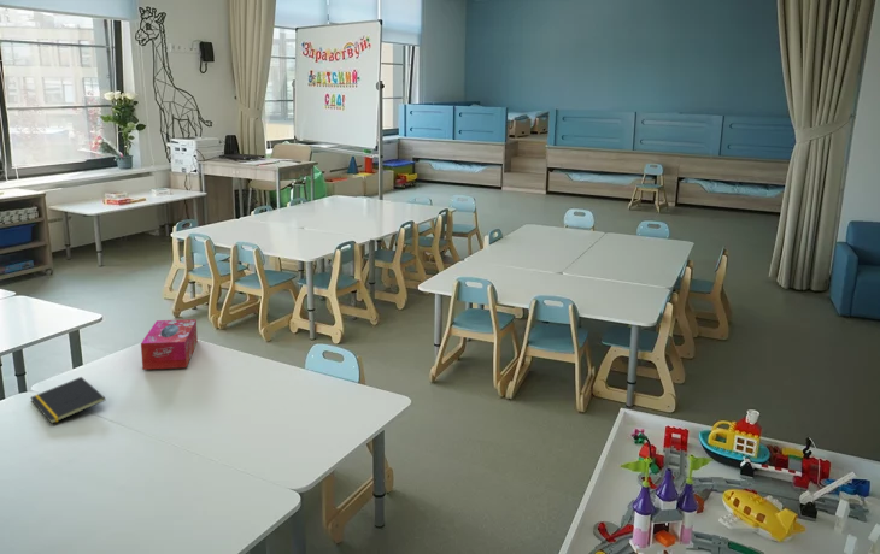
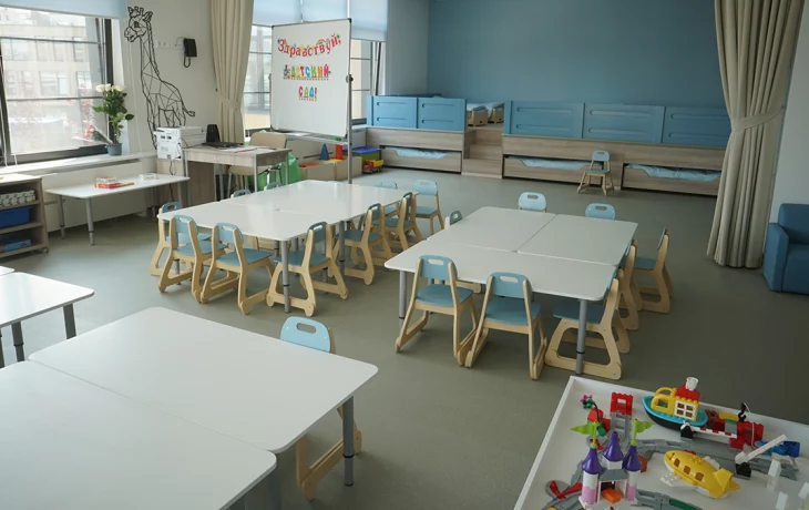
- notepad [29,376,106,425]
- tissue box [140,318,199,371]
